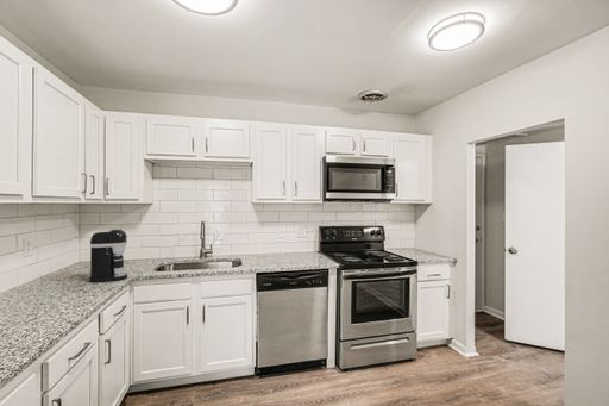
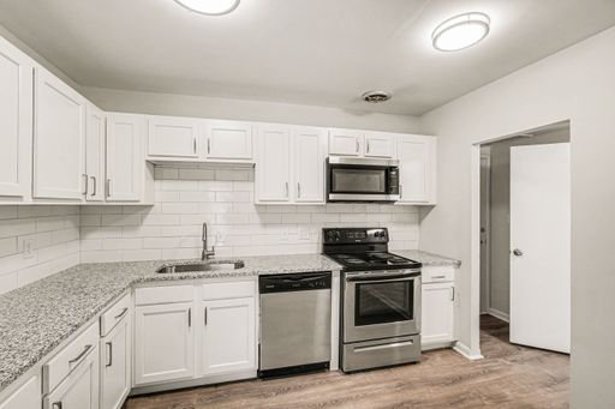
- coffee maker [88,227,128,283]
